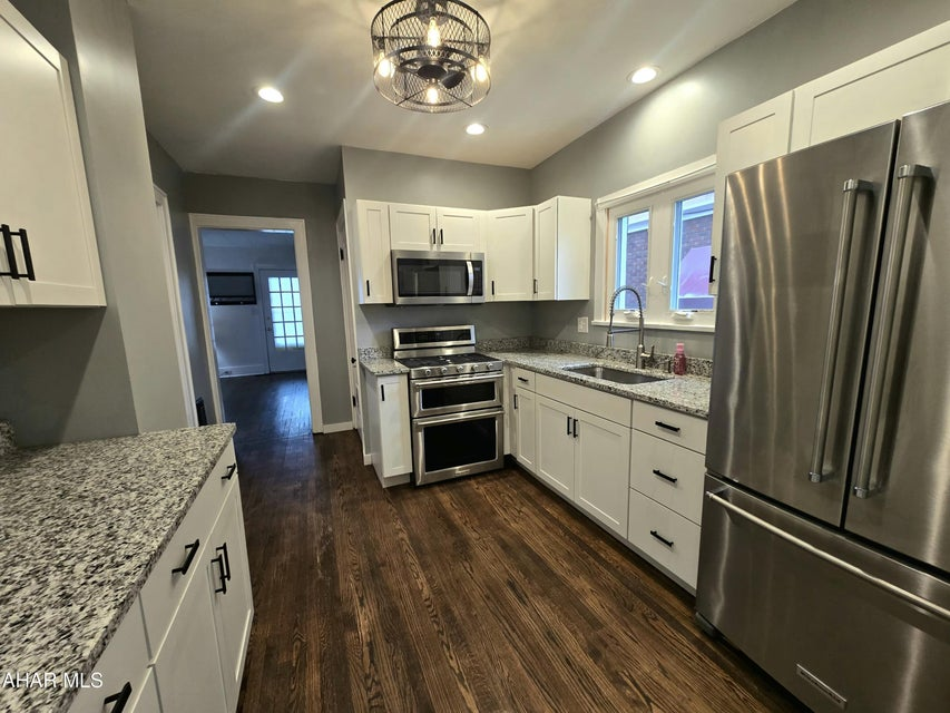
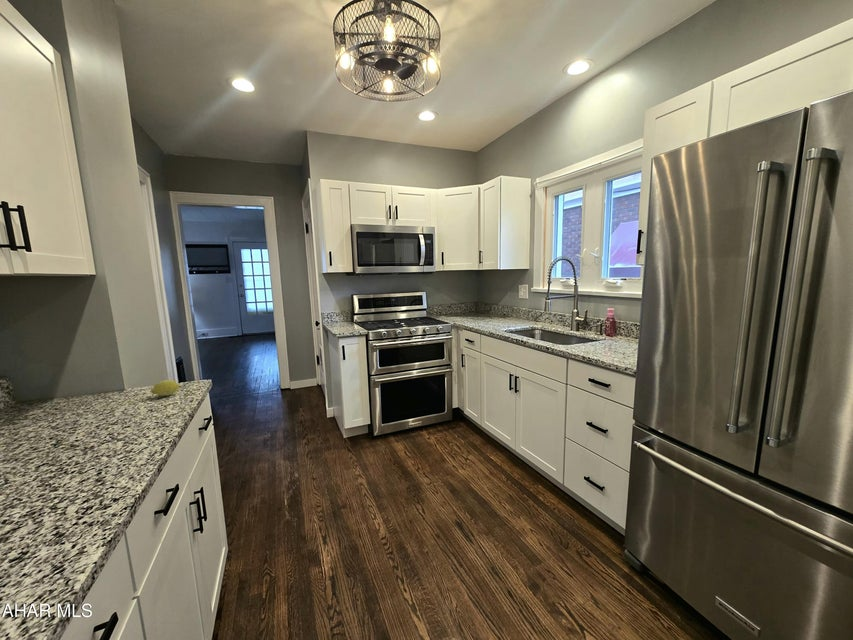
+ fruit [150,379,181,397]
